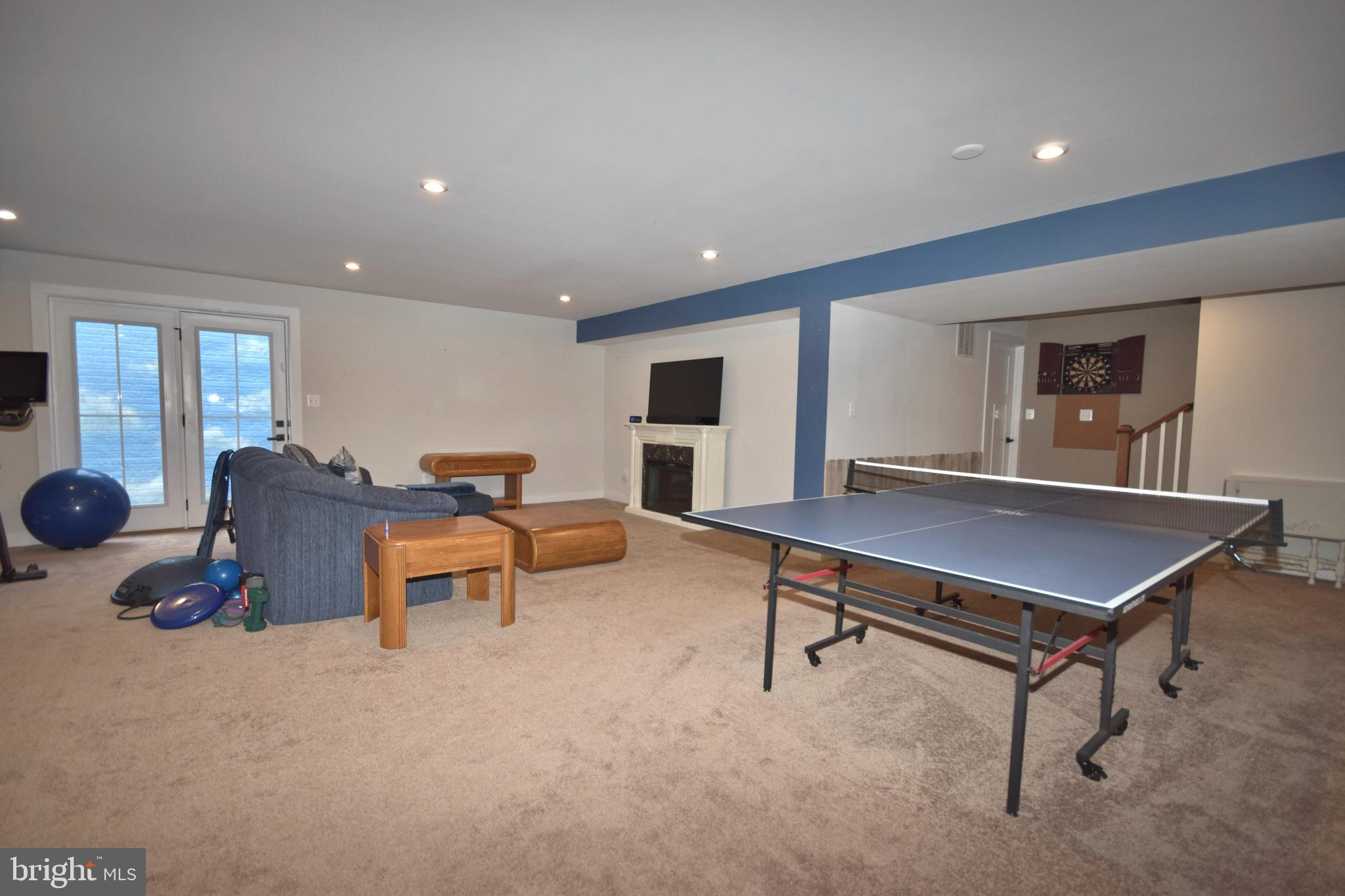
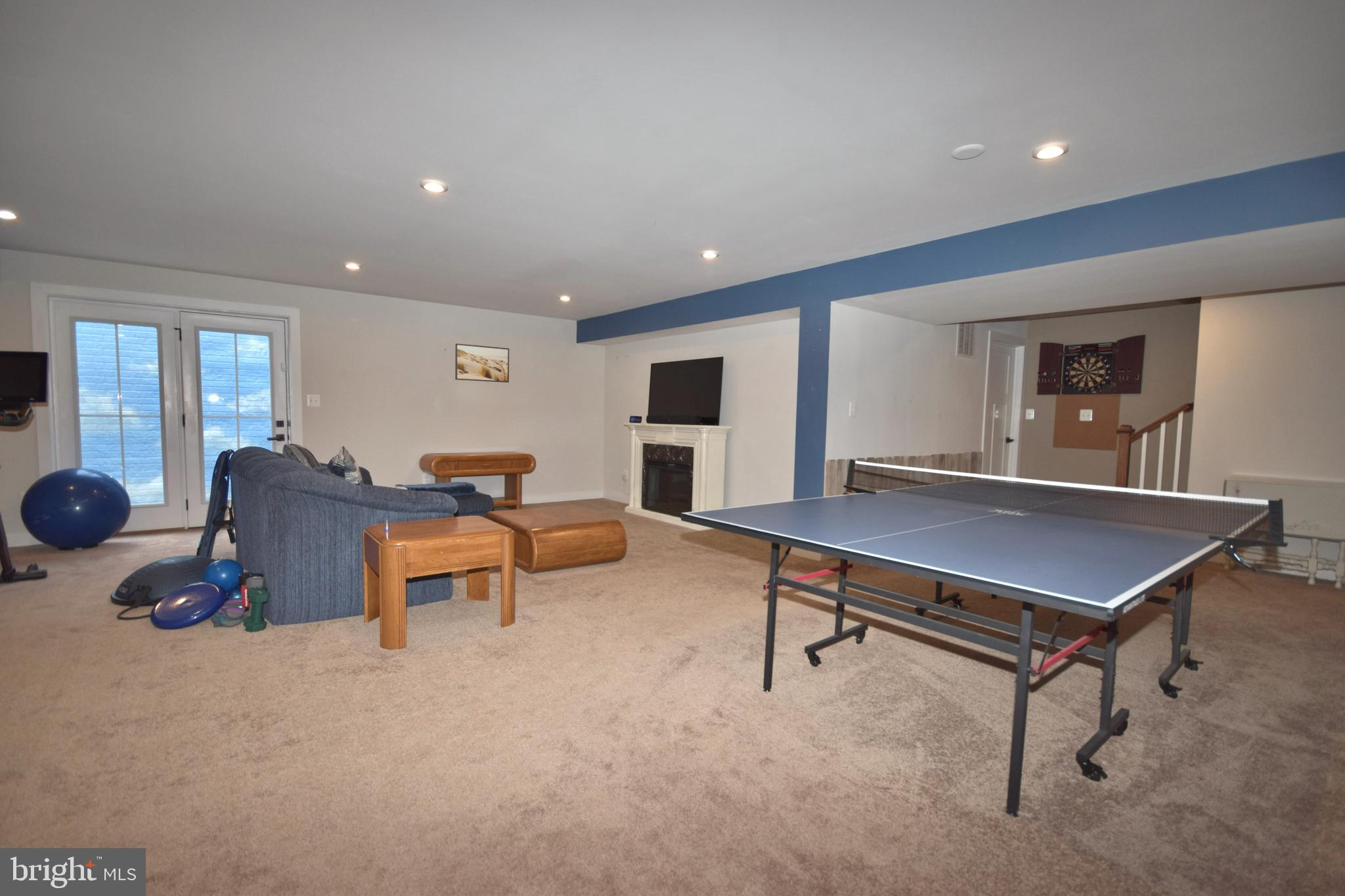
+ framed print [454,343,510,383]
